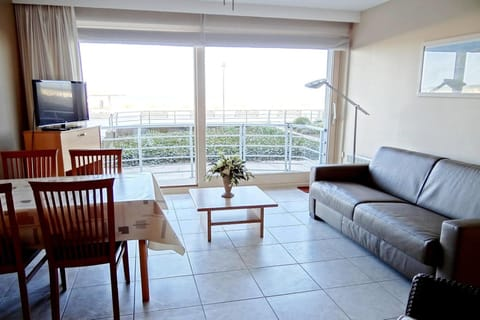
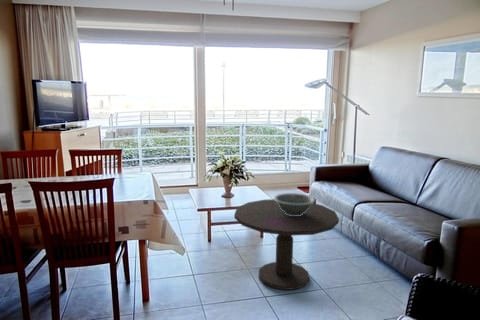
+ side table [233,198,340,291]
+ decorative bowl [272,192,317,216]
